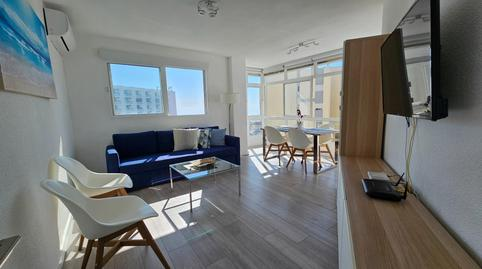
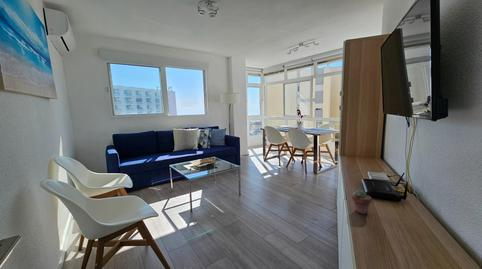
+ potted succulent [351,189,372,215]
